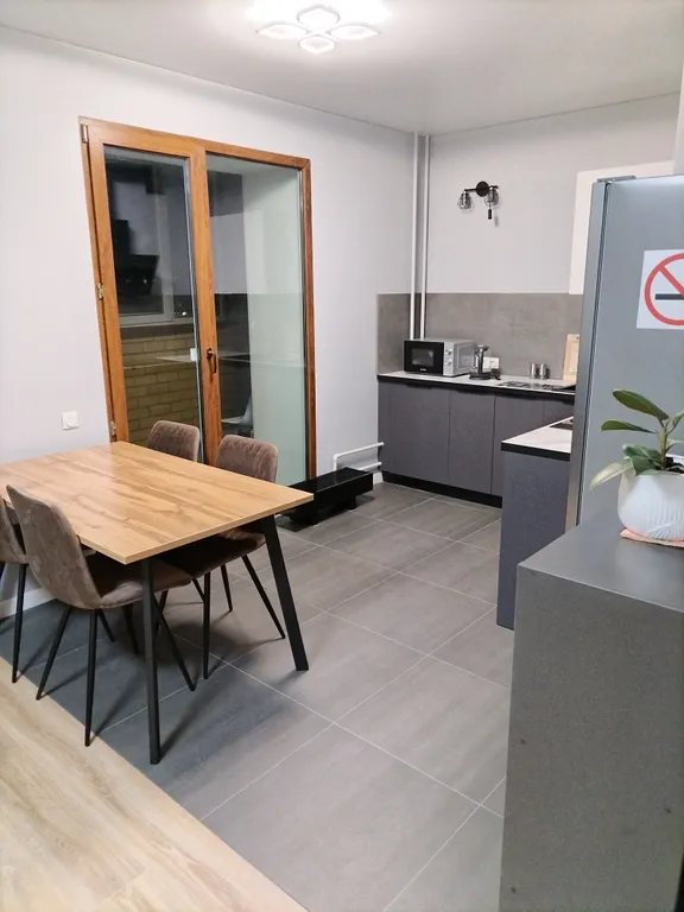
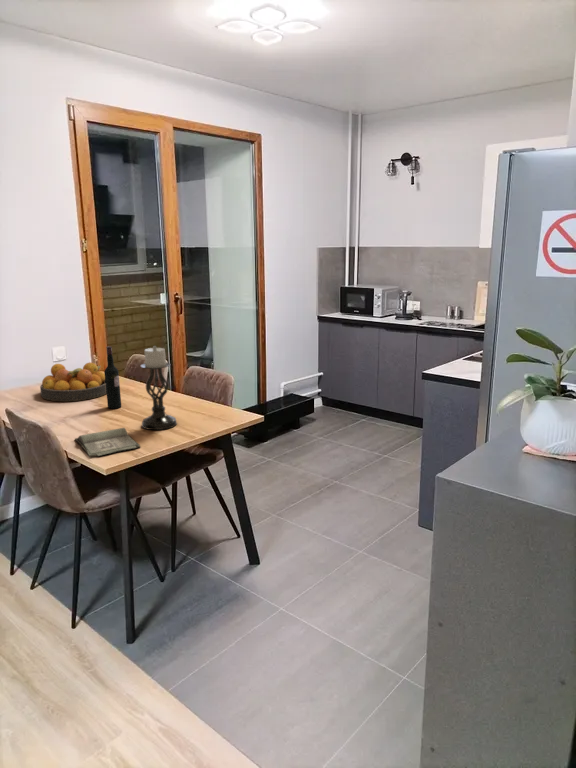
+ fruit bowl [39,362,107,402]
+ hardback book [74,427,141,459]
+ wine bottle [103,345,122,409]
+ candle holder [140,345,178,431]
